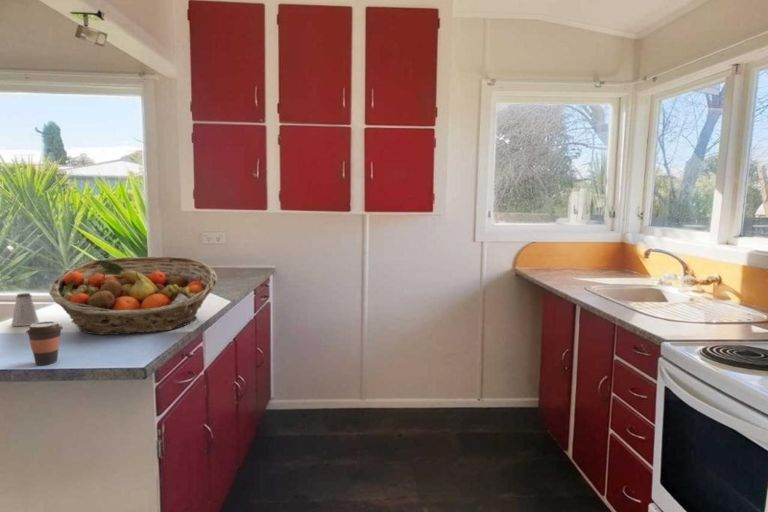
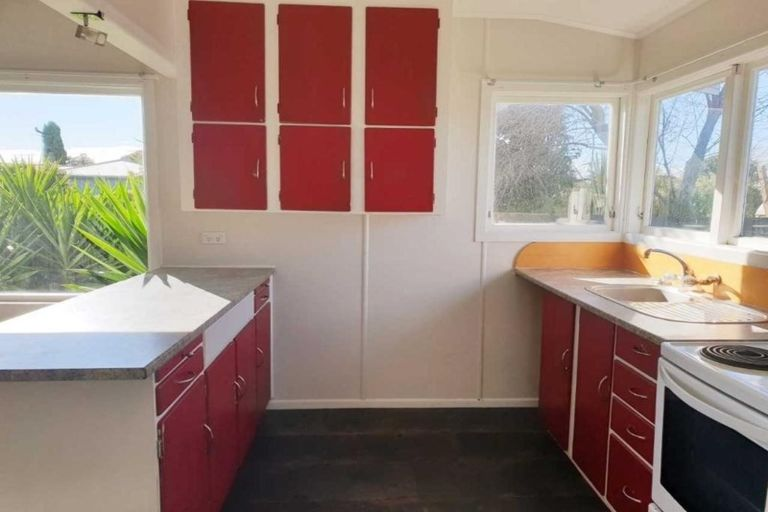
- fruit basket [48,255,218,336]
- saltshaker [11,292,40,327]
- coffee cup [24,320,64,366]
